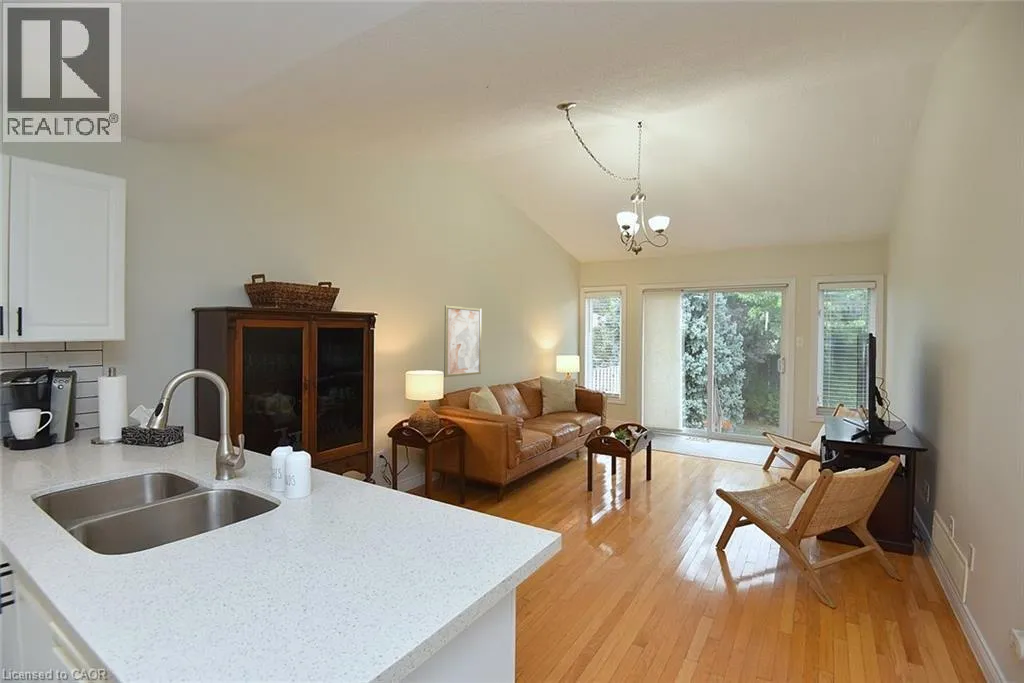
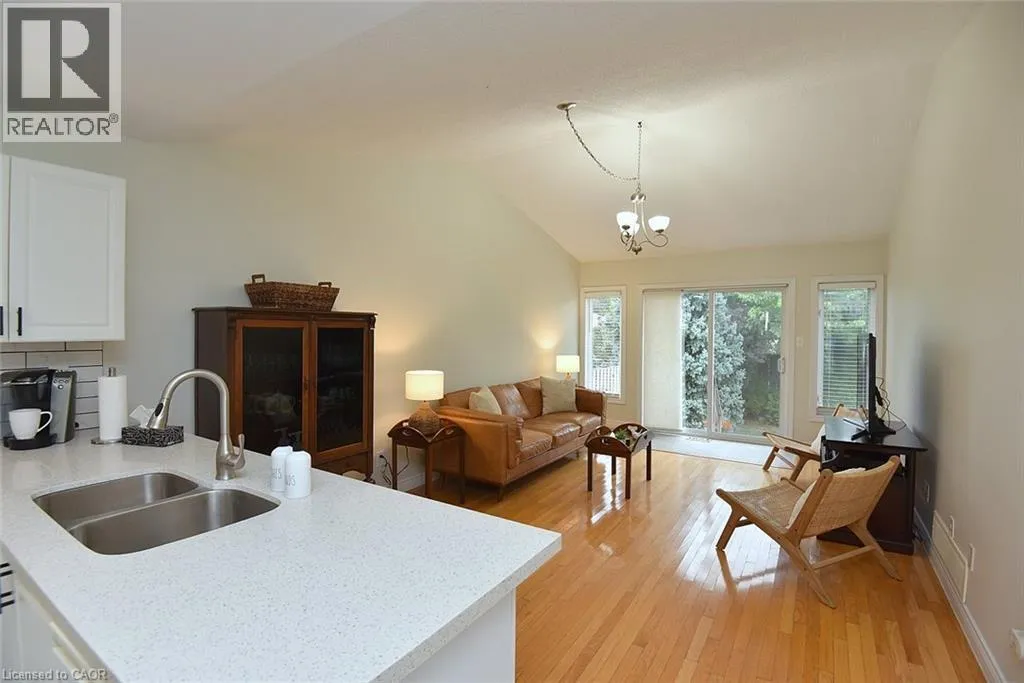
- wall art [443,304,482,378]
